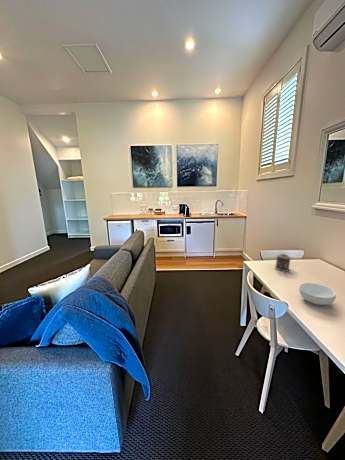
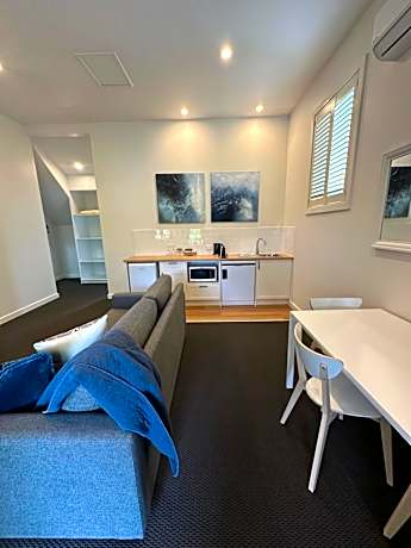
- cereal bowl [298,282,337,306]
- candle [274,253,292,273]
